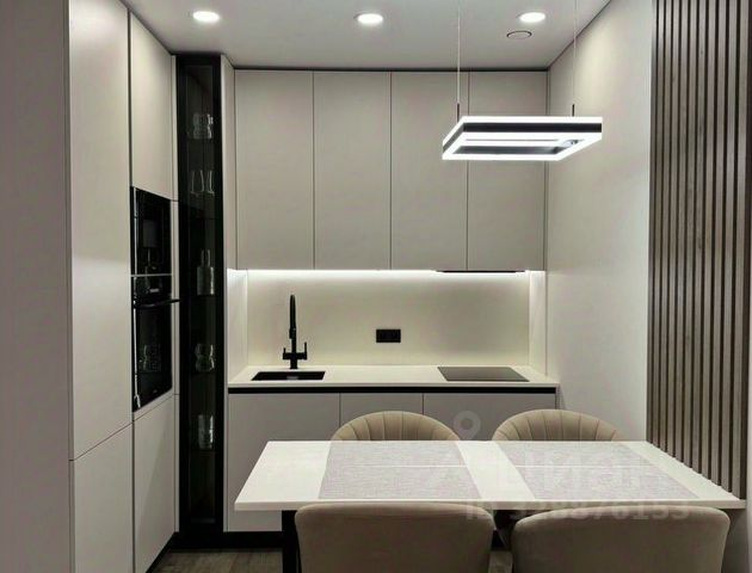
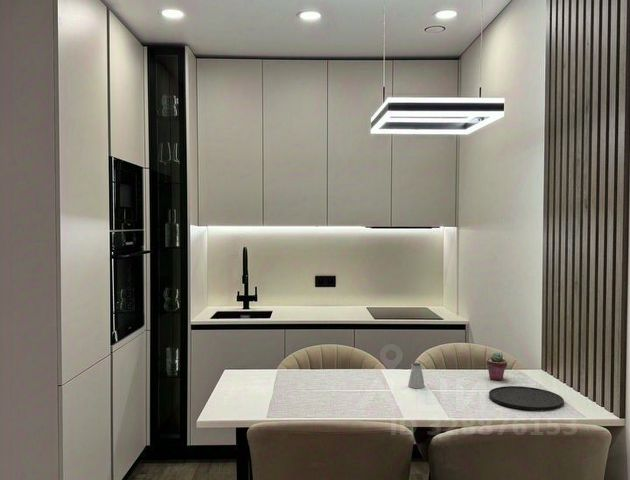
+ potted succulent [485,352,508,381]
+ plate [488,385,565,411]
+ saltshaker [407,361,426,389]
